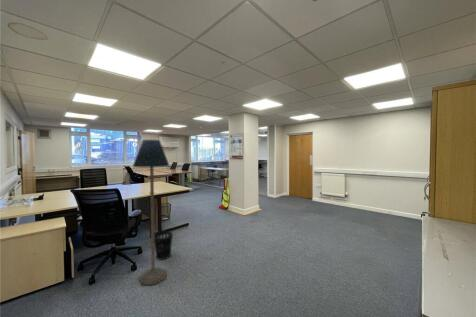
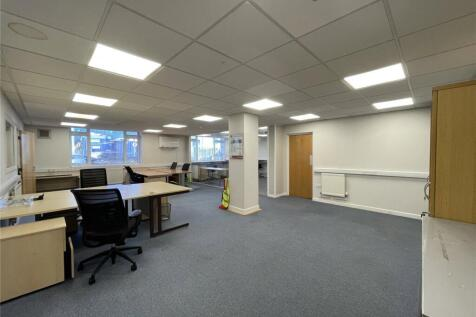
- wastebasket [154,231,174,261]
- floor lamp [132,138,170,286]
